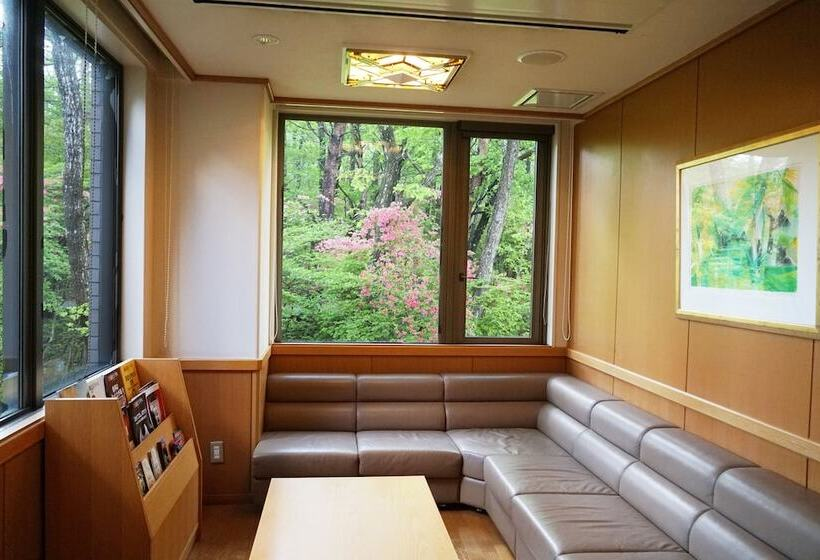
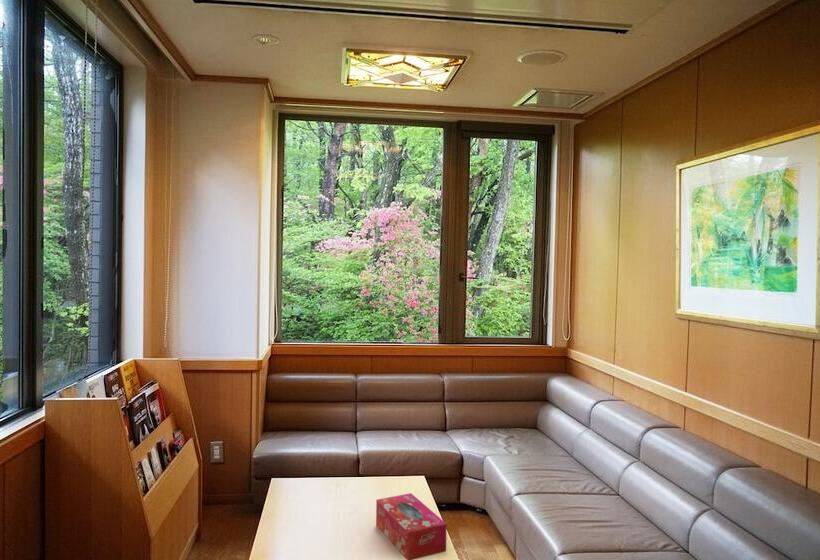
+ tissue box [375,492,448,560]
